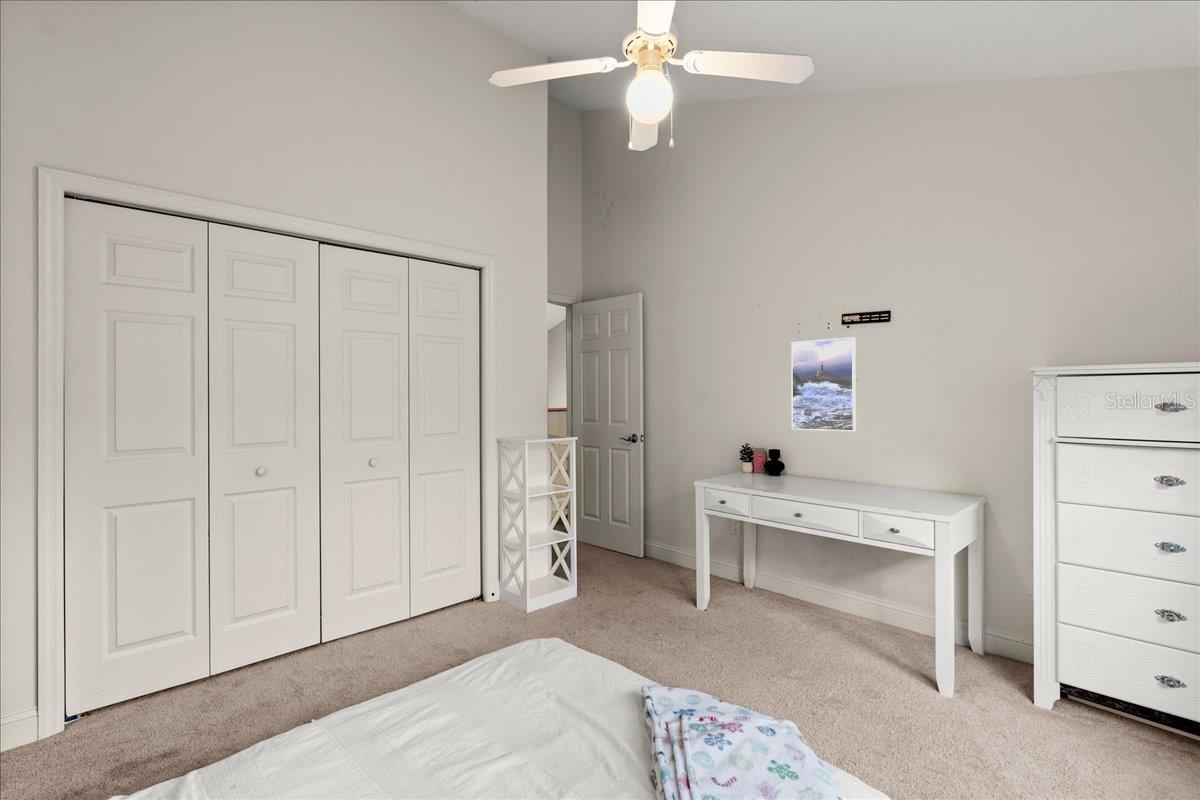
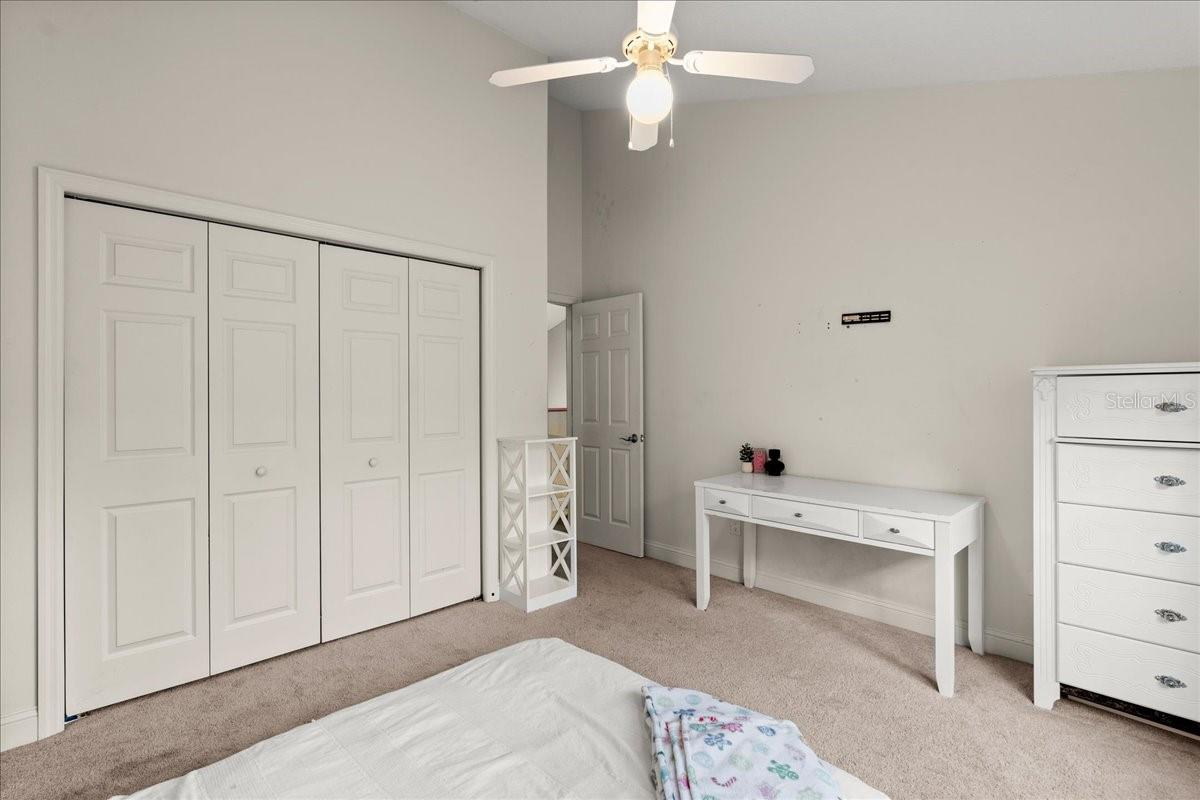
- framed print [790,336,857,432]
